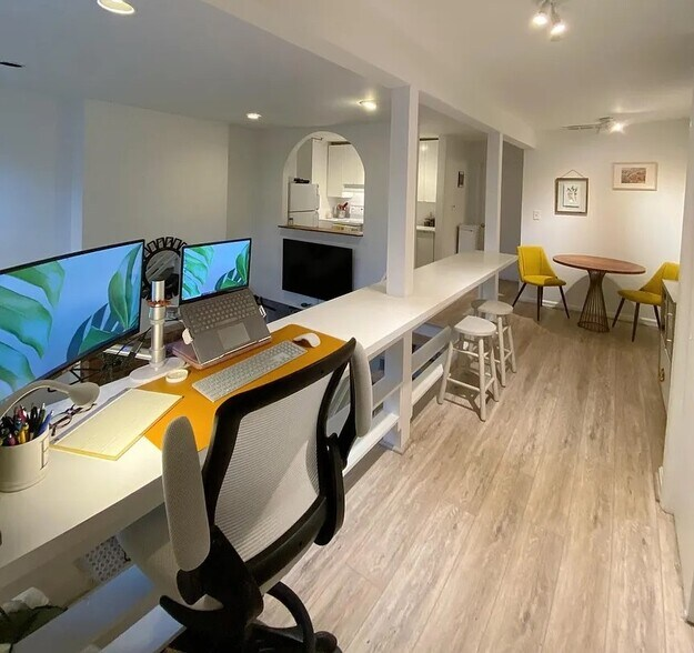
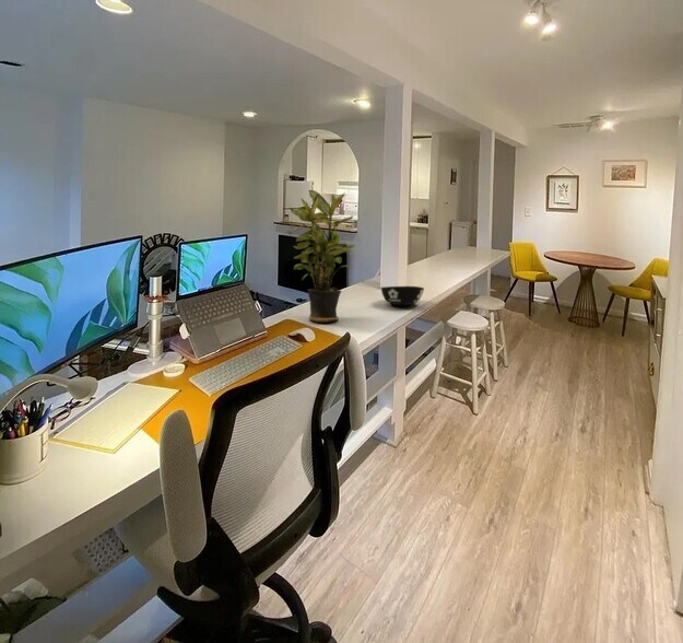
+ bowl [380,285,425,306]
+ potted plant [285,189,356,324]
